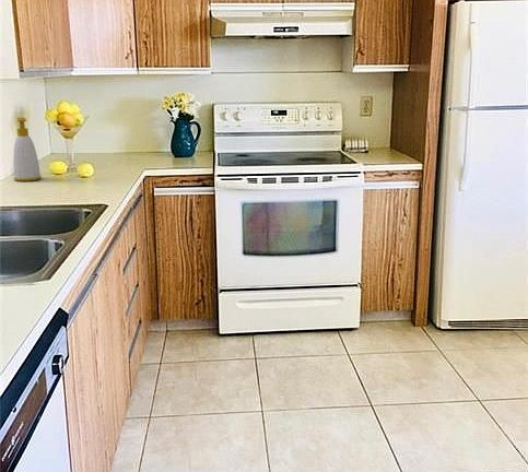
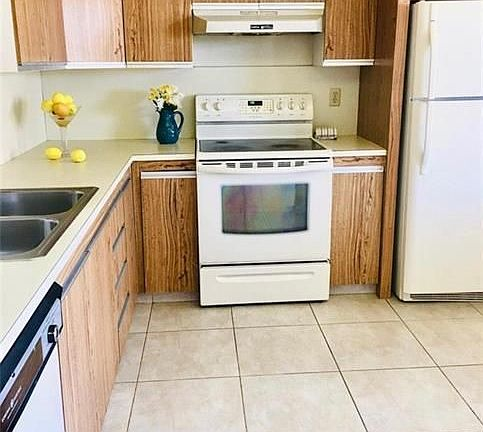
- soap bottle [12,116,43,182]
